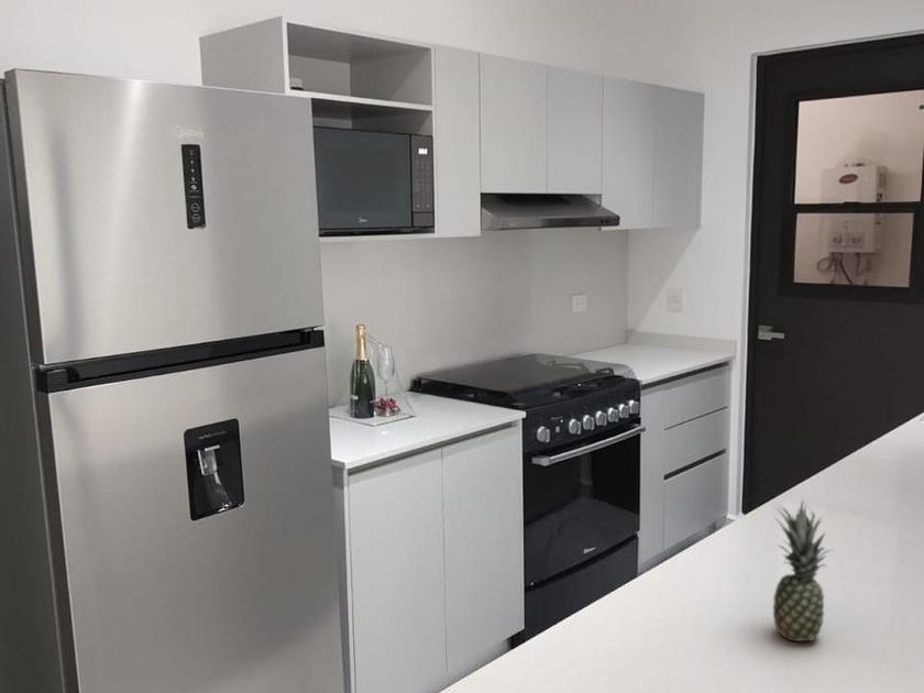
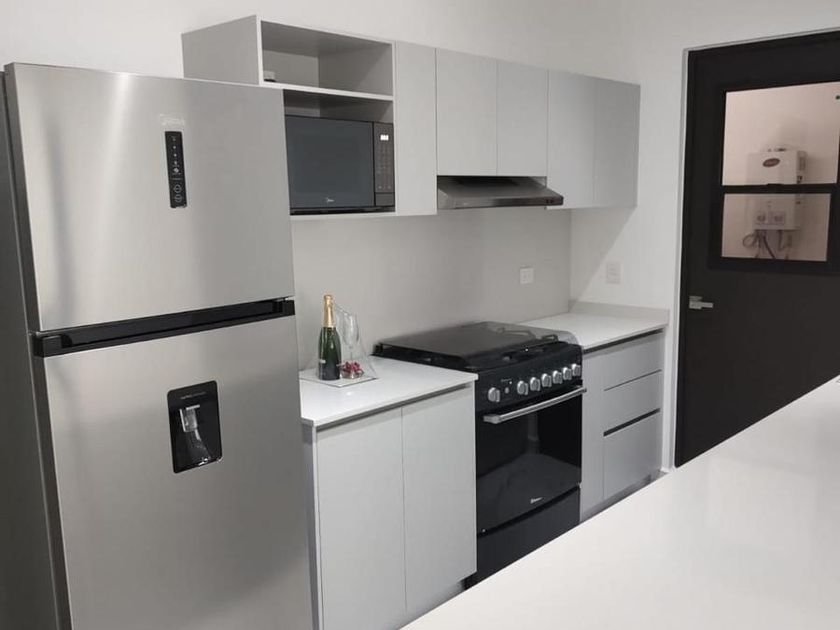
- fruit [772,498,834,642]
